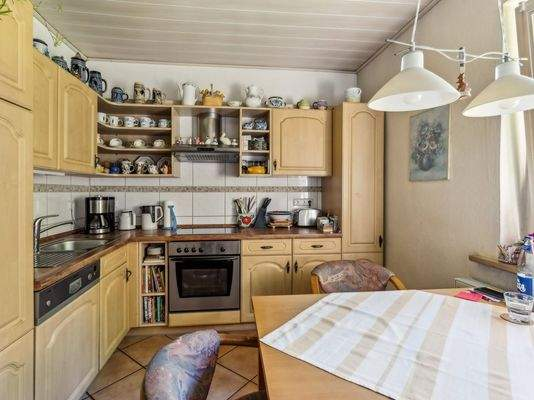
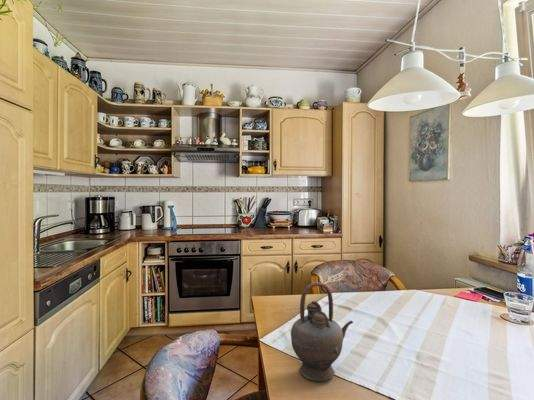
+ teapot [290,281,354,382]
